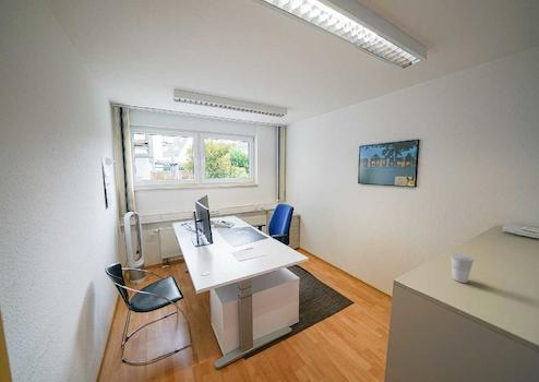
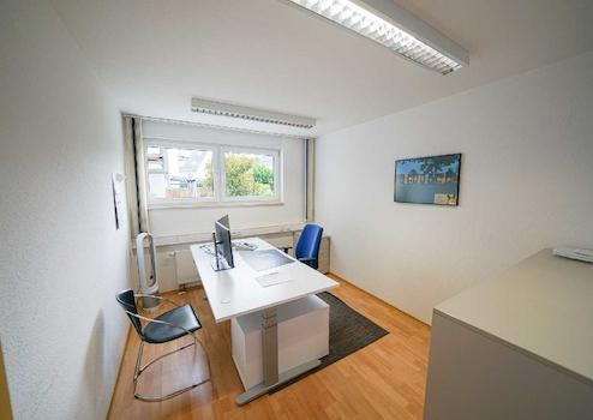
- cup [450,252,476,284]
